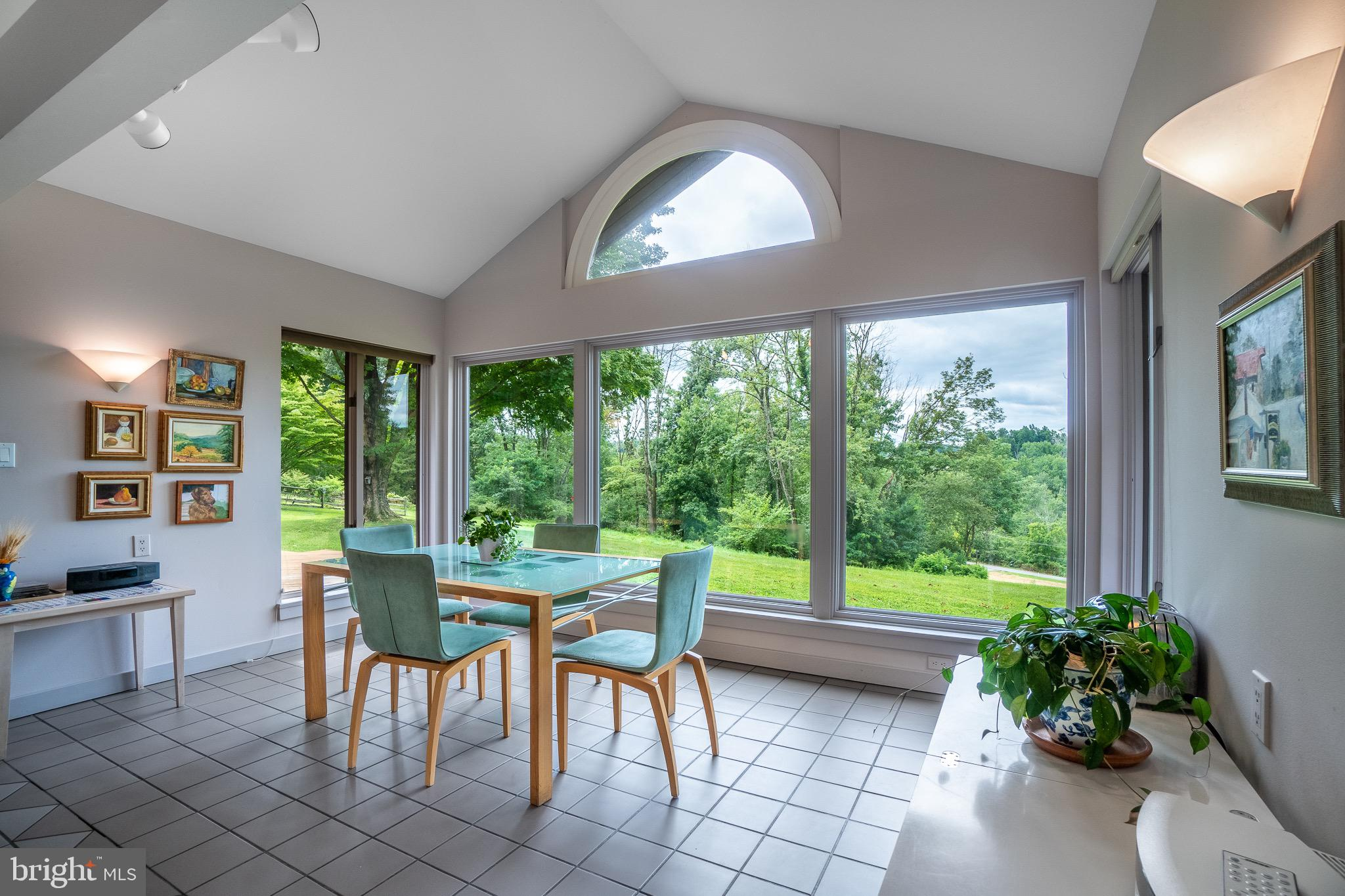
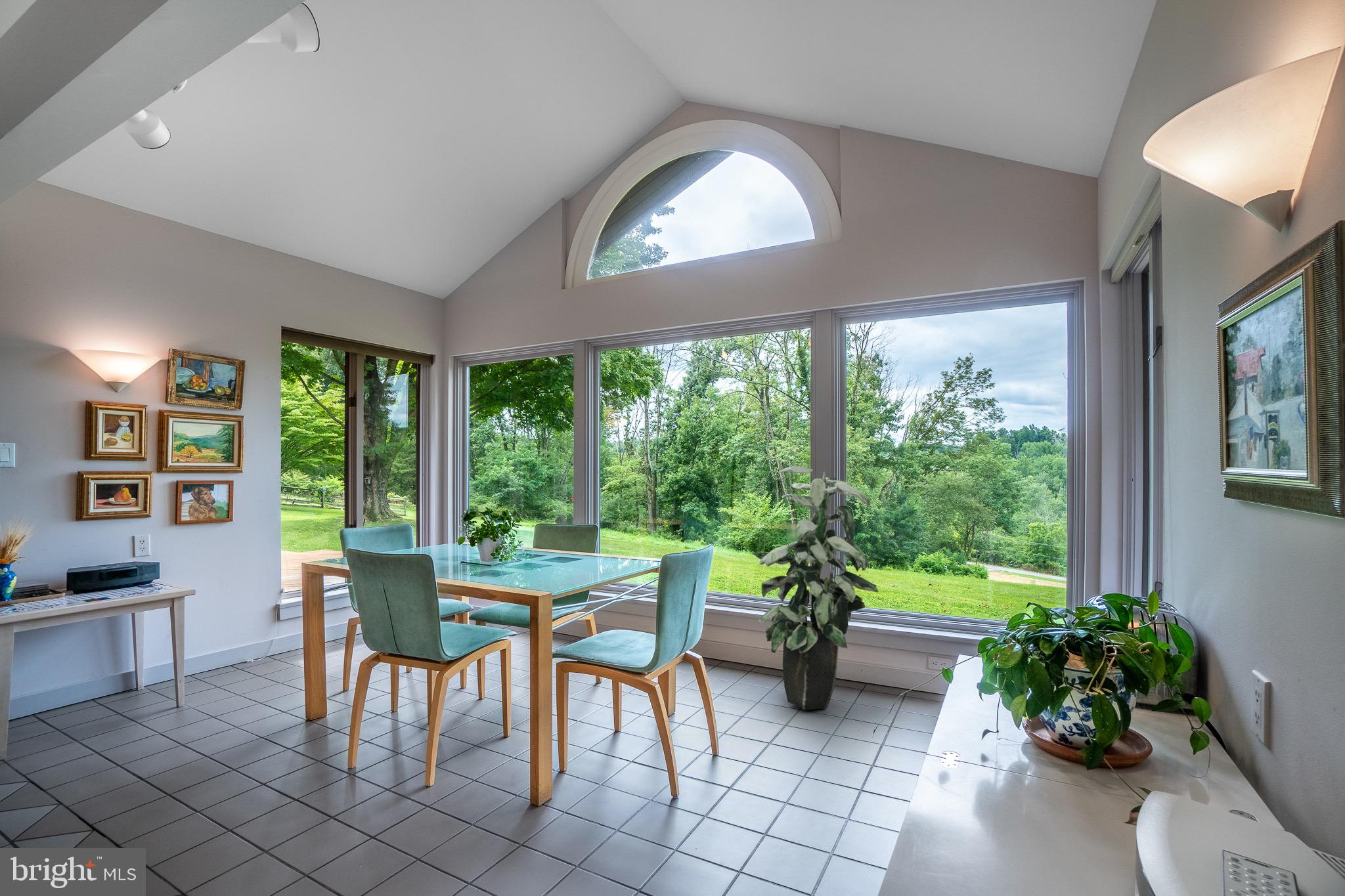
+ indoor plant [751,466,879,710]
